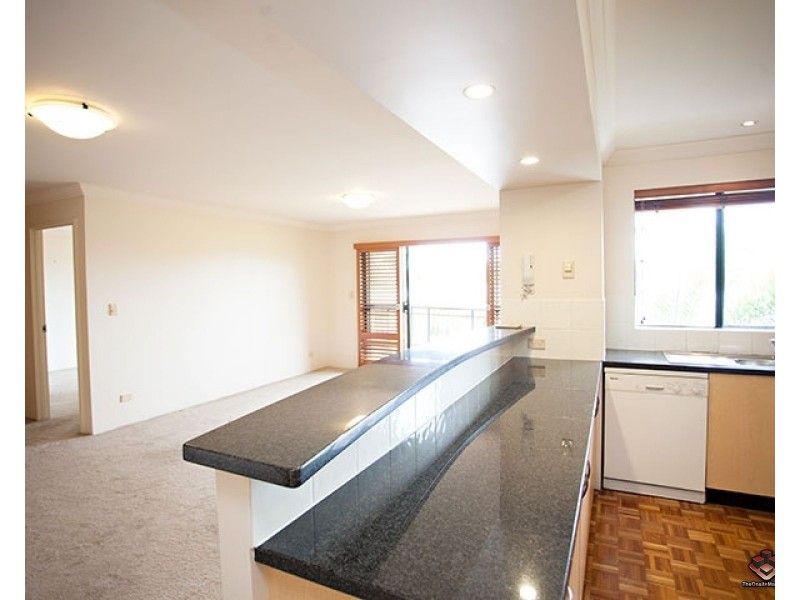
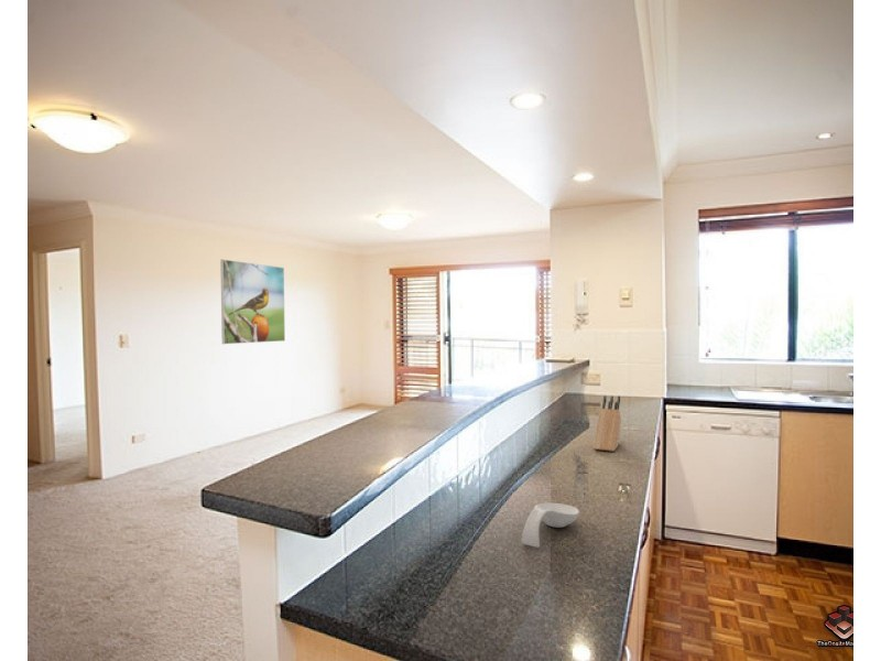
+ knife block [592,394,622,453]
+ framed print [219,259,286,345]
+ spoon rest [521,501,580,549]
